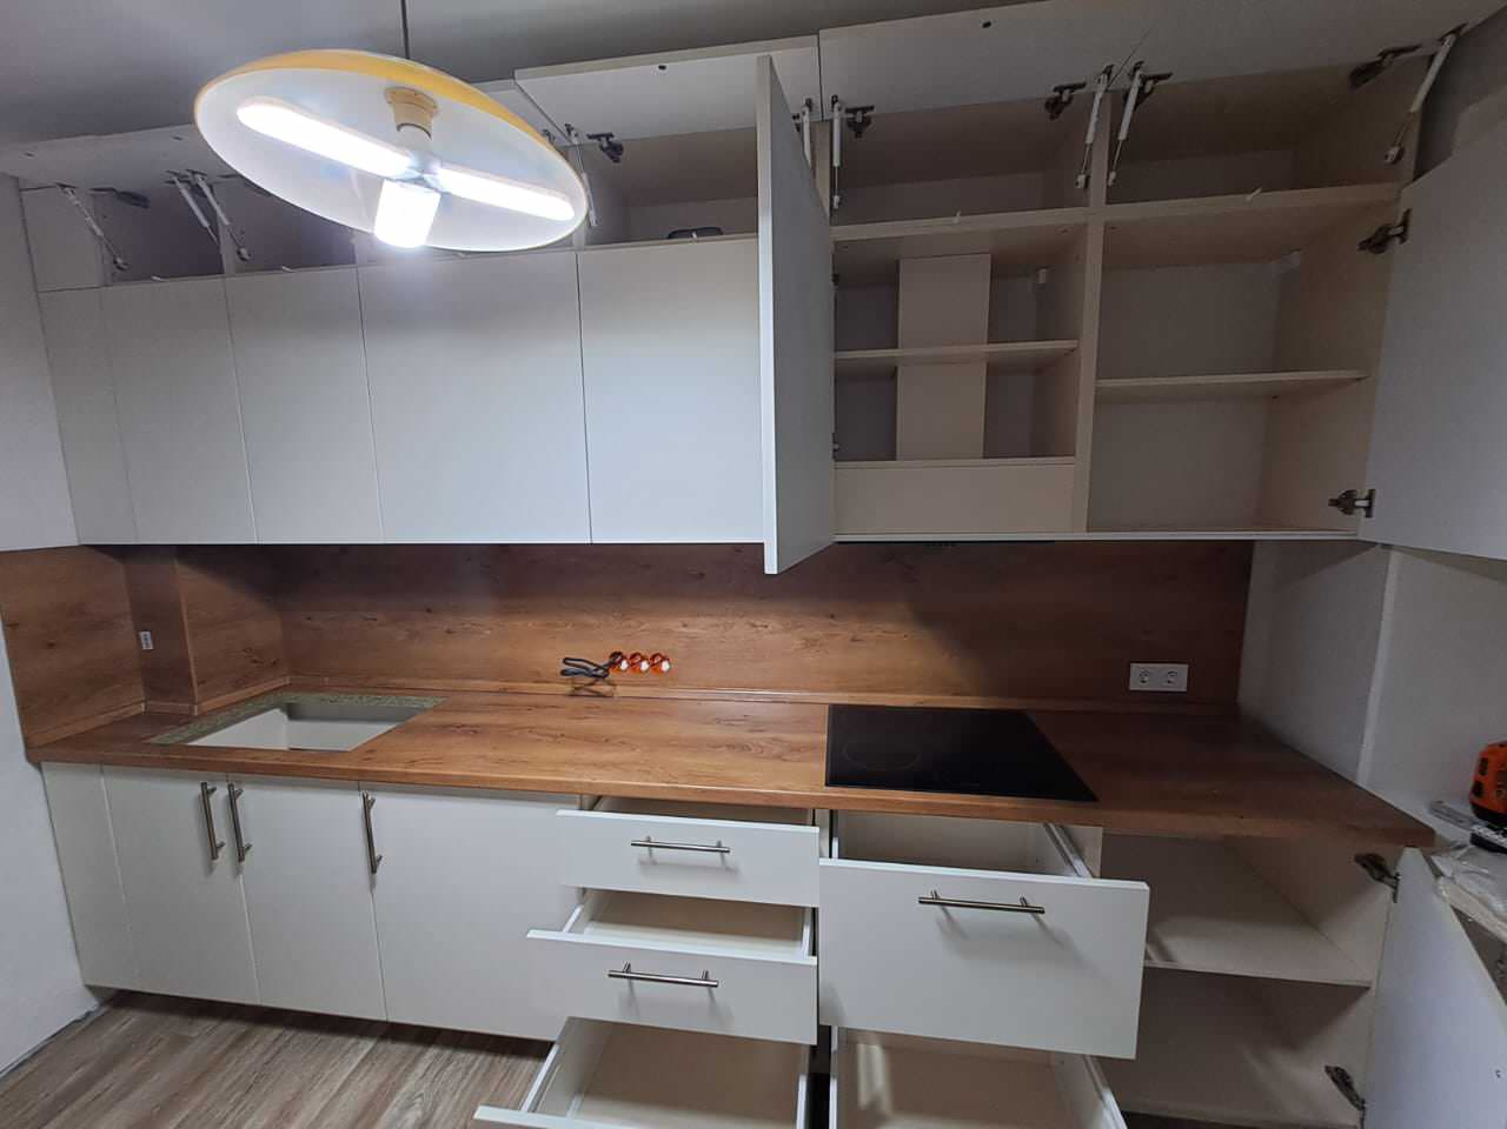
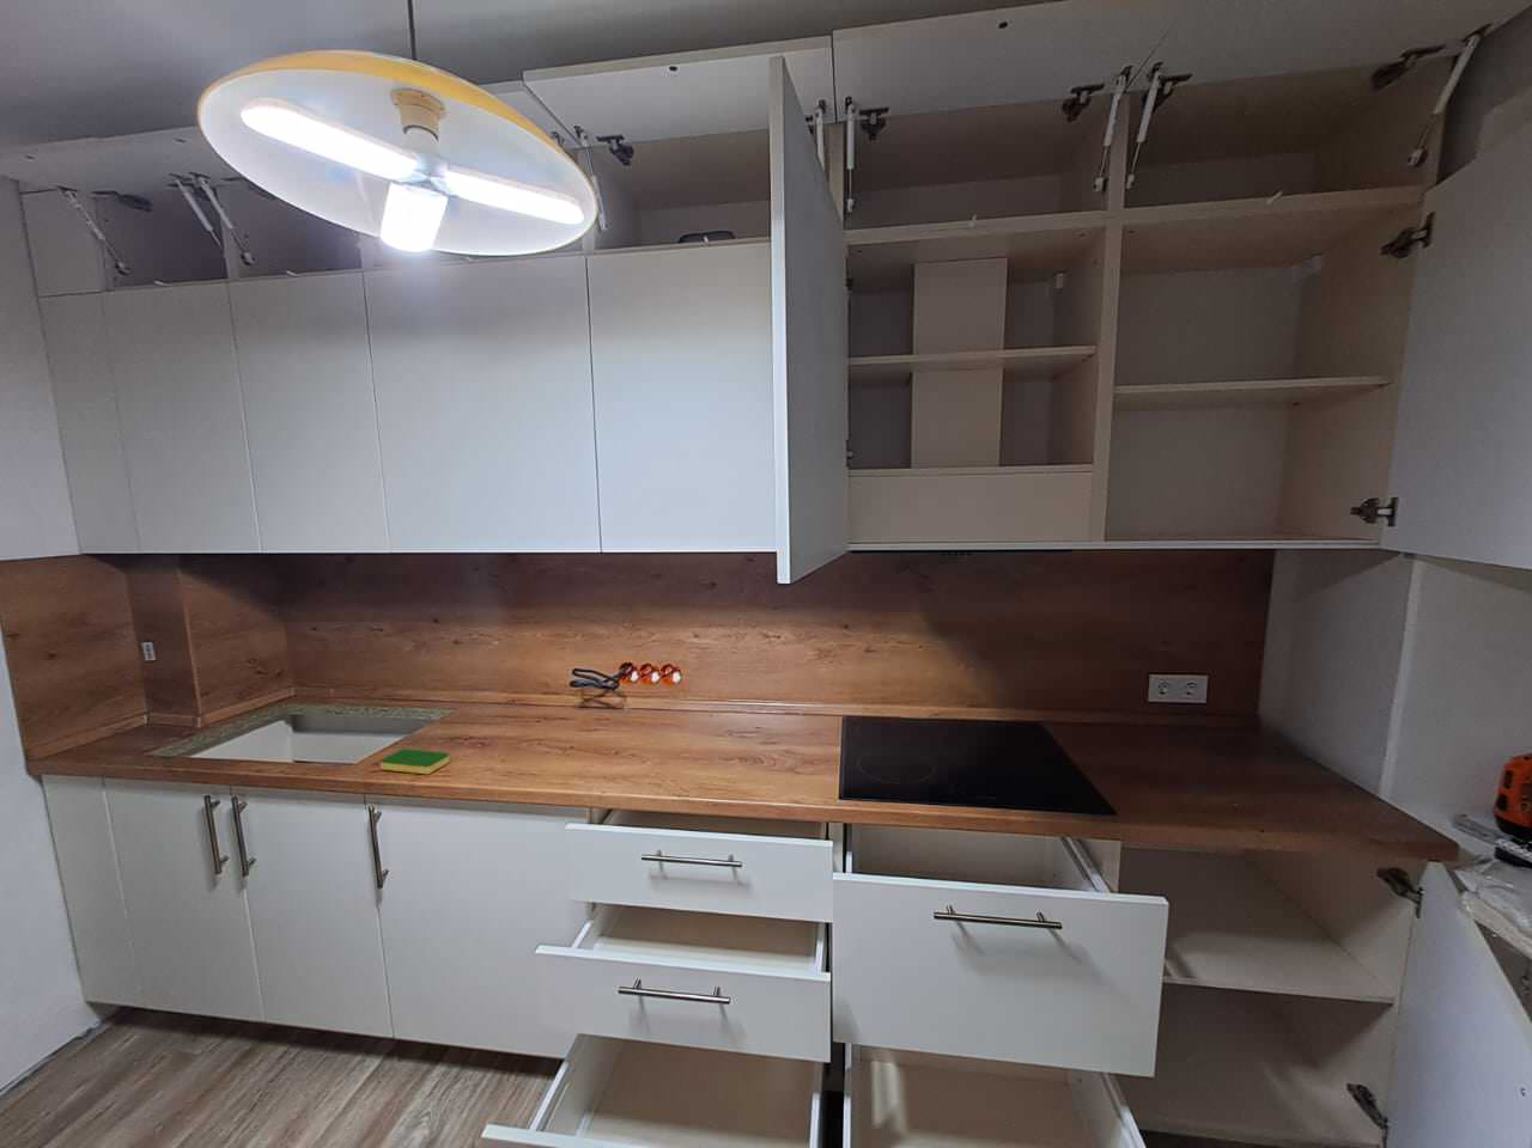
+ dish sponge [380,748,451,775]
